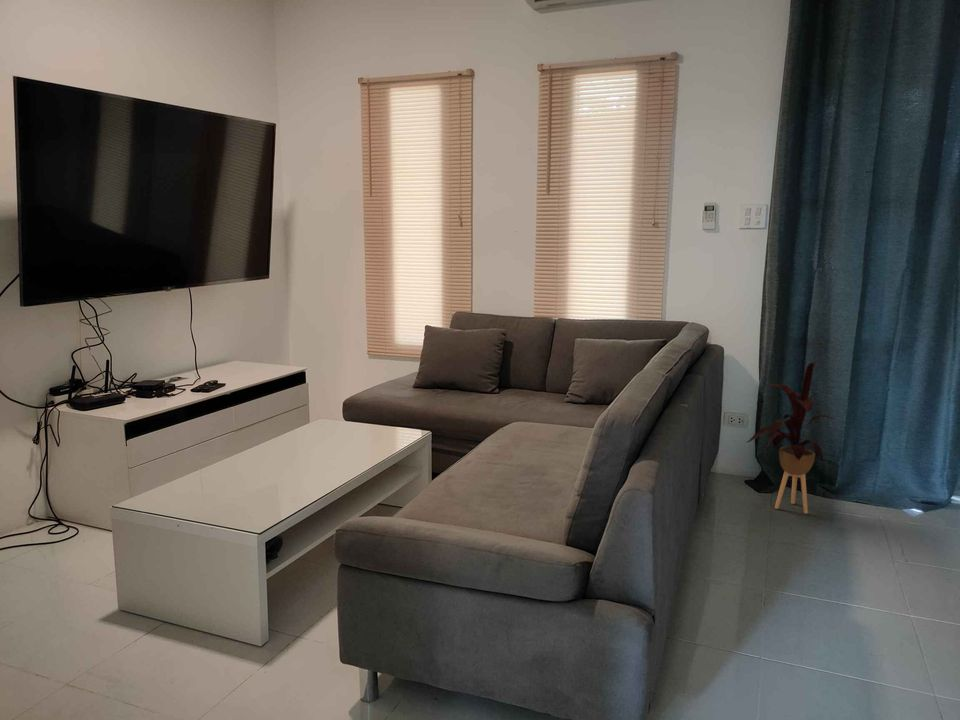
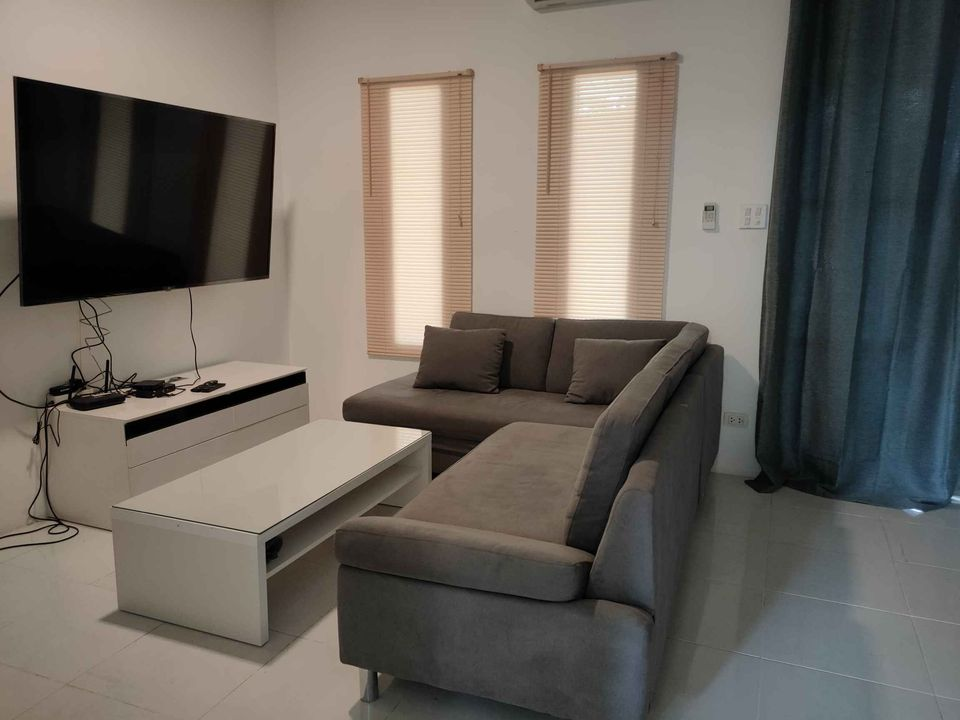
- house plant [745,362,835,515]
